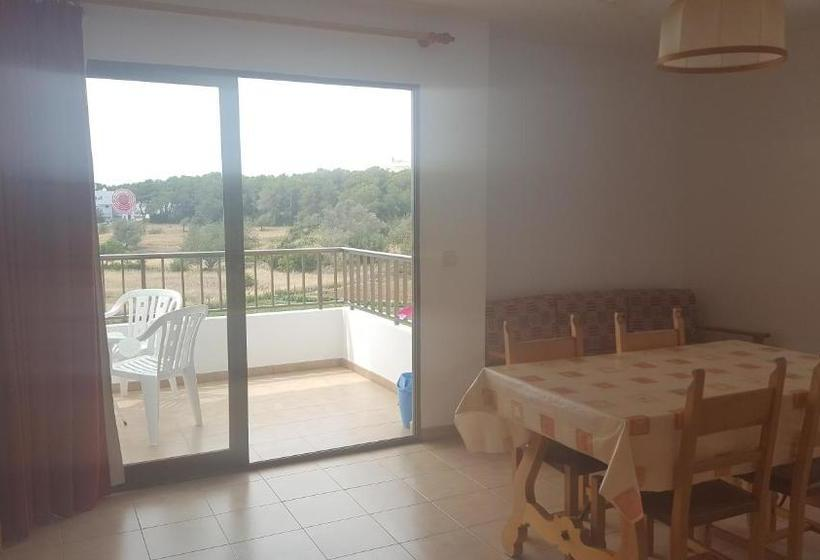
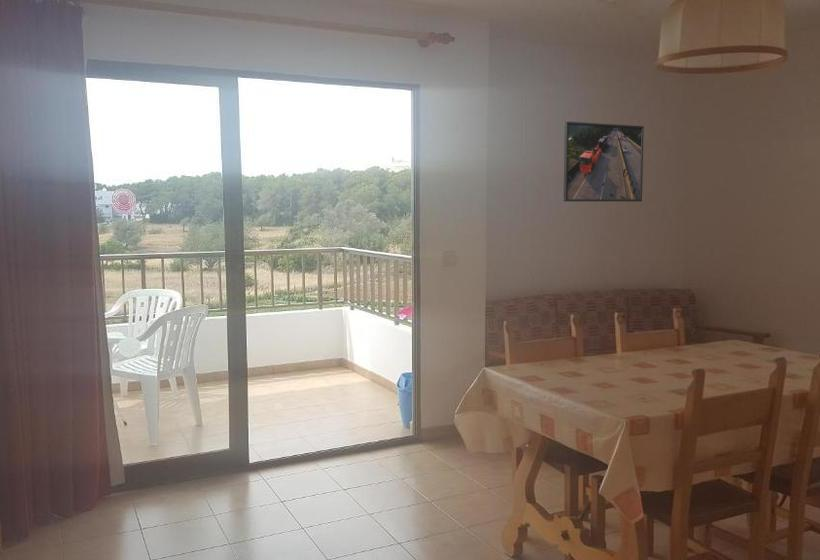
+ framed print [563,120,645,202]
